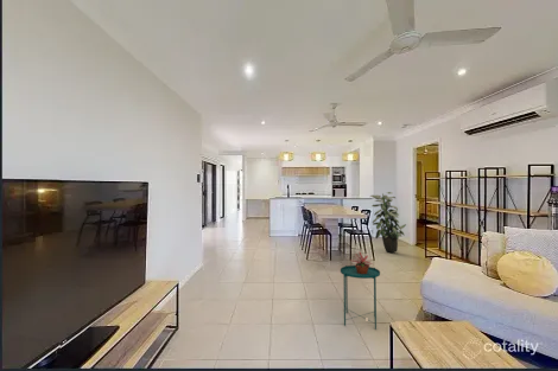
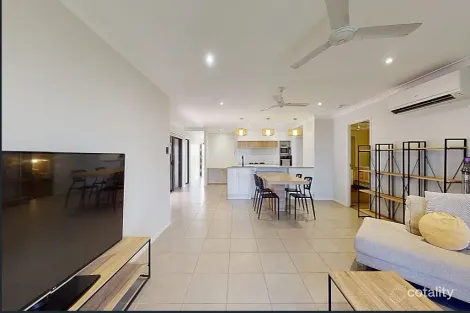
- side table [340,264,381,331]
- indoor plant [369,191,407,254]
- potted plant [351,251,373,274]
